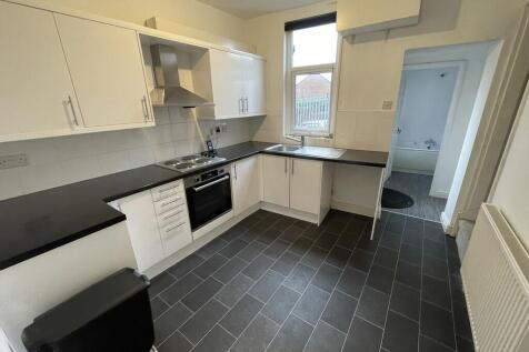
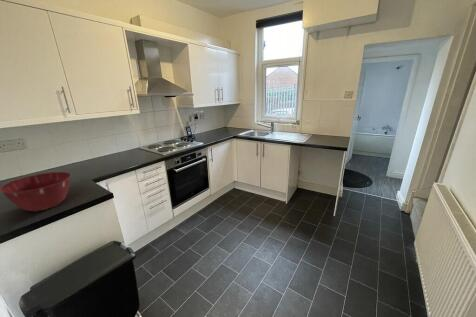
+ mixing bowl [0,171,72,212]
